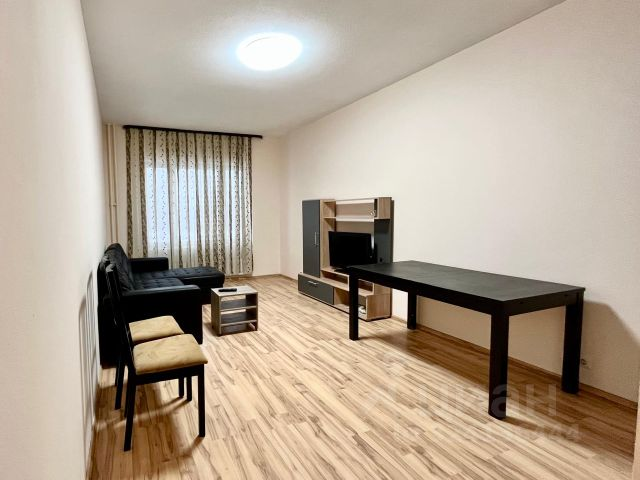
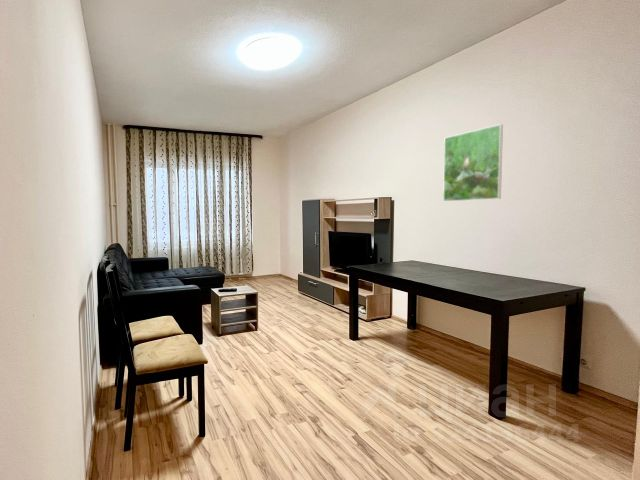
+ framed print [442,123,504,203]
